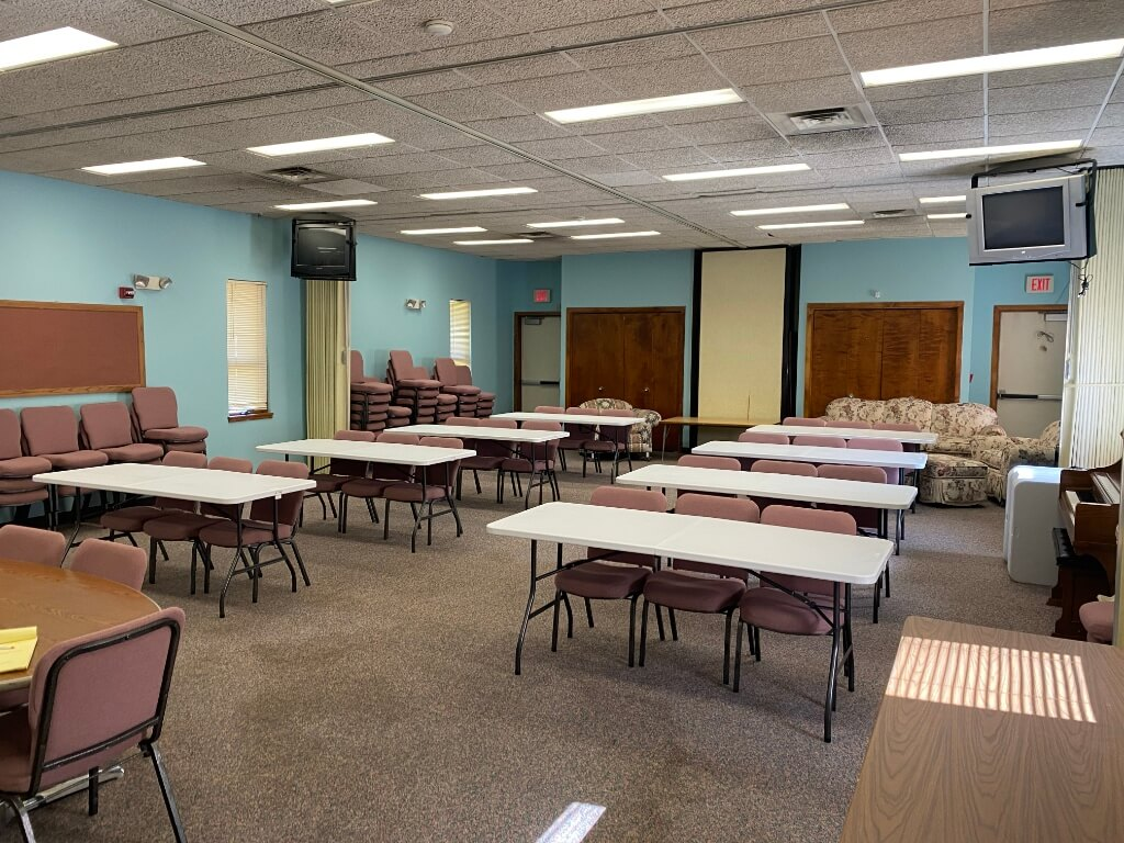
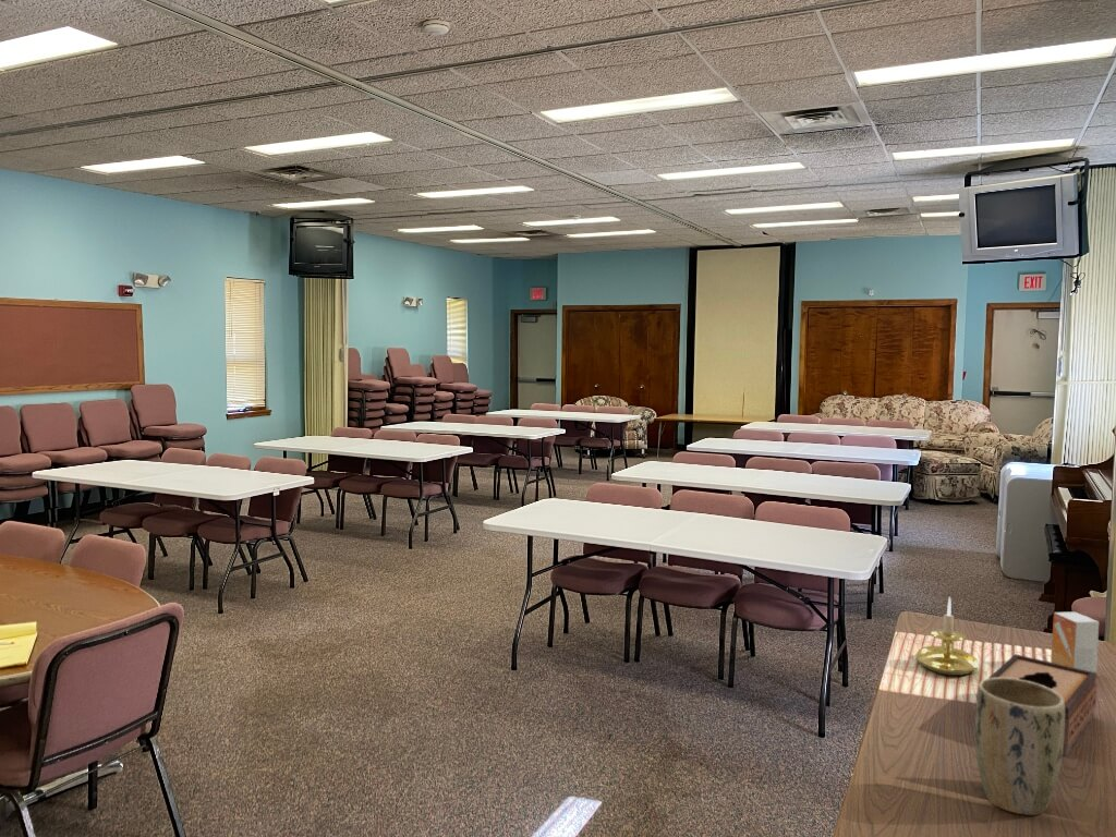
+ small box [1050,611,1100,674]
+ plant pot [974,677,1065,816]
+ tissue box [986,653,1099,757]
+ candle holder [914,596,980,677]
